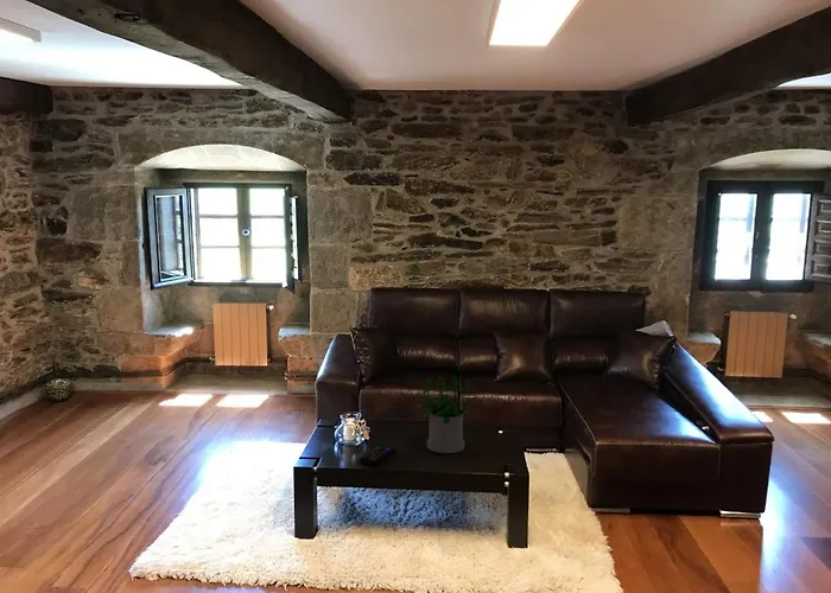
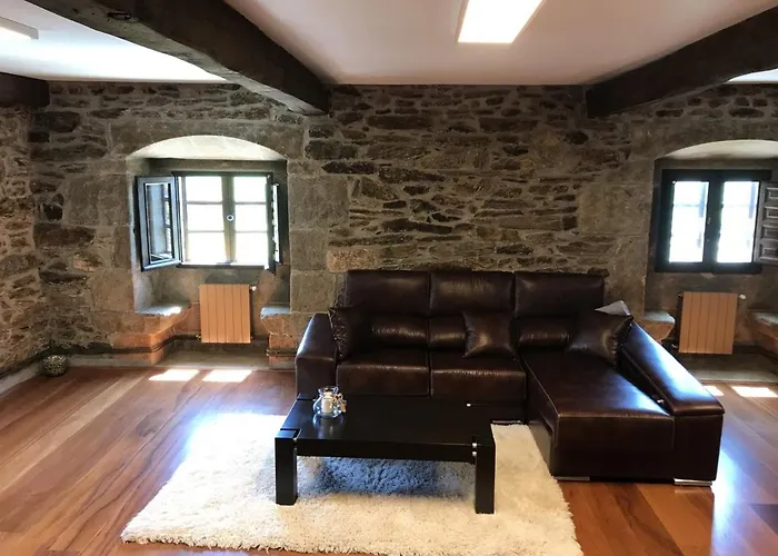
- remote control [359,444,397,467]
- potted plant [415,375,478,454]
